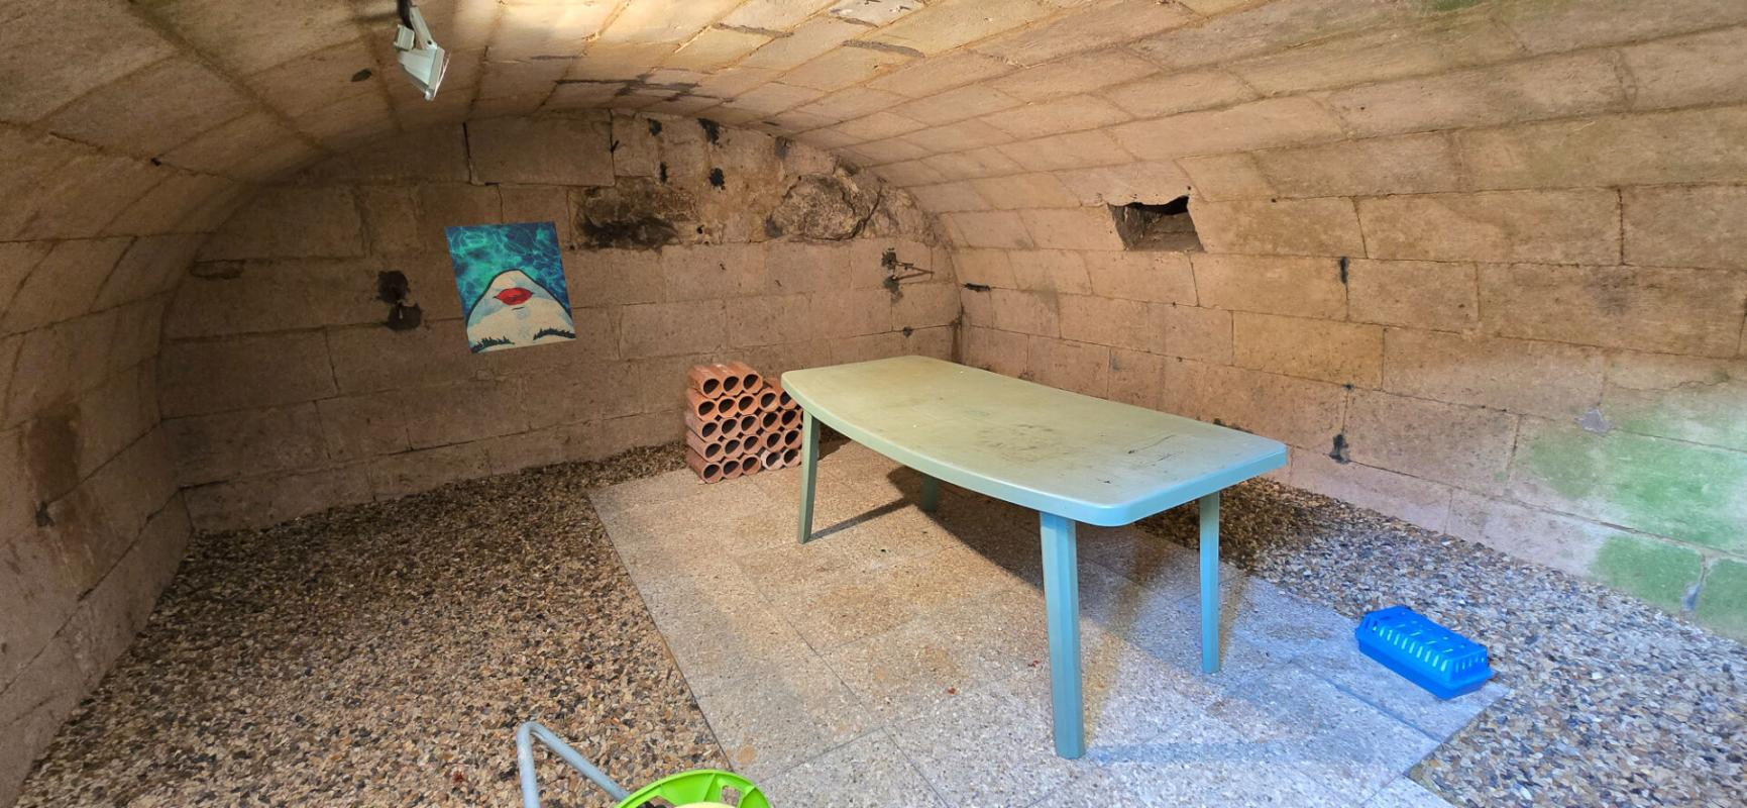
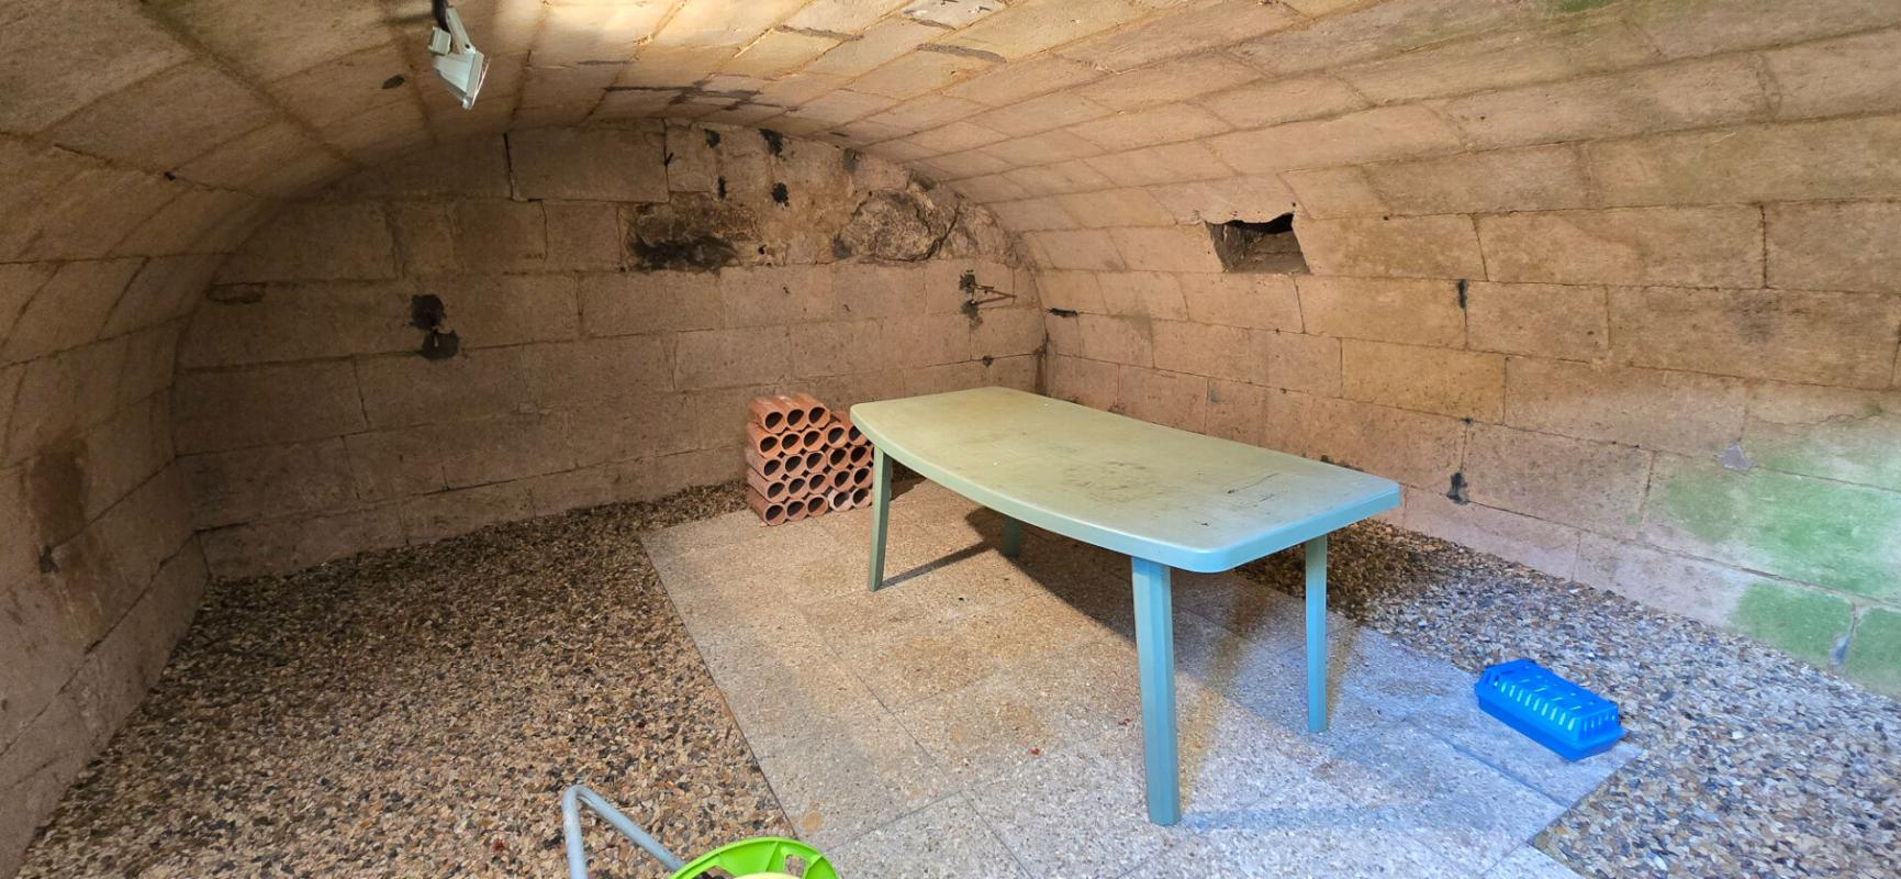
- wall art [445,221,577,354]
